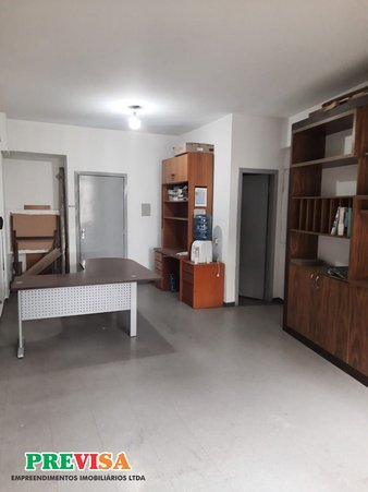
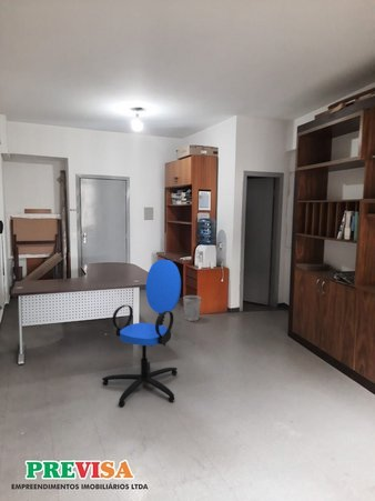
+ office chair [101,259,182,408]
+ wastebasket [182,294,202,322]
